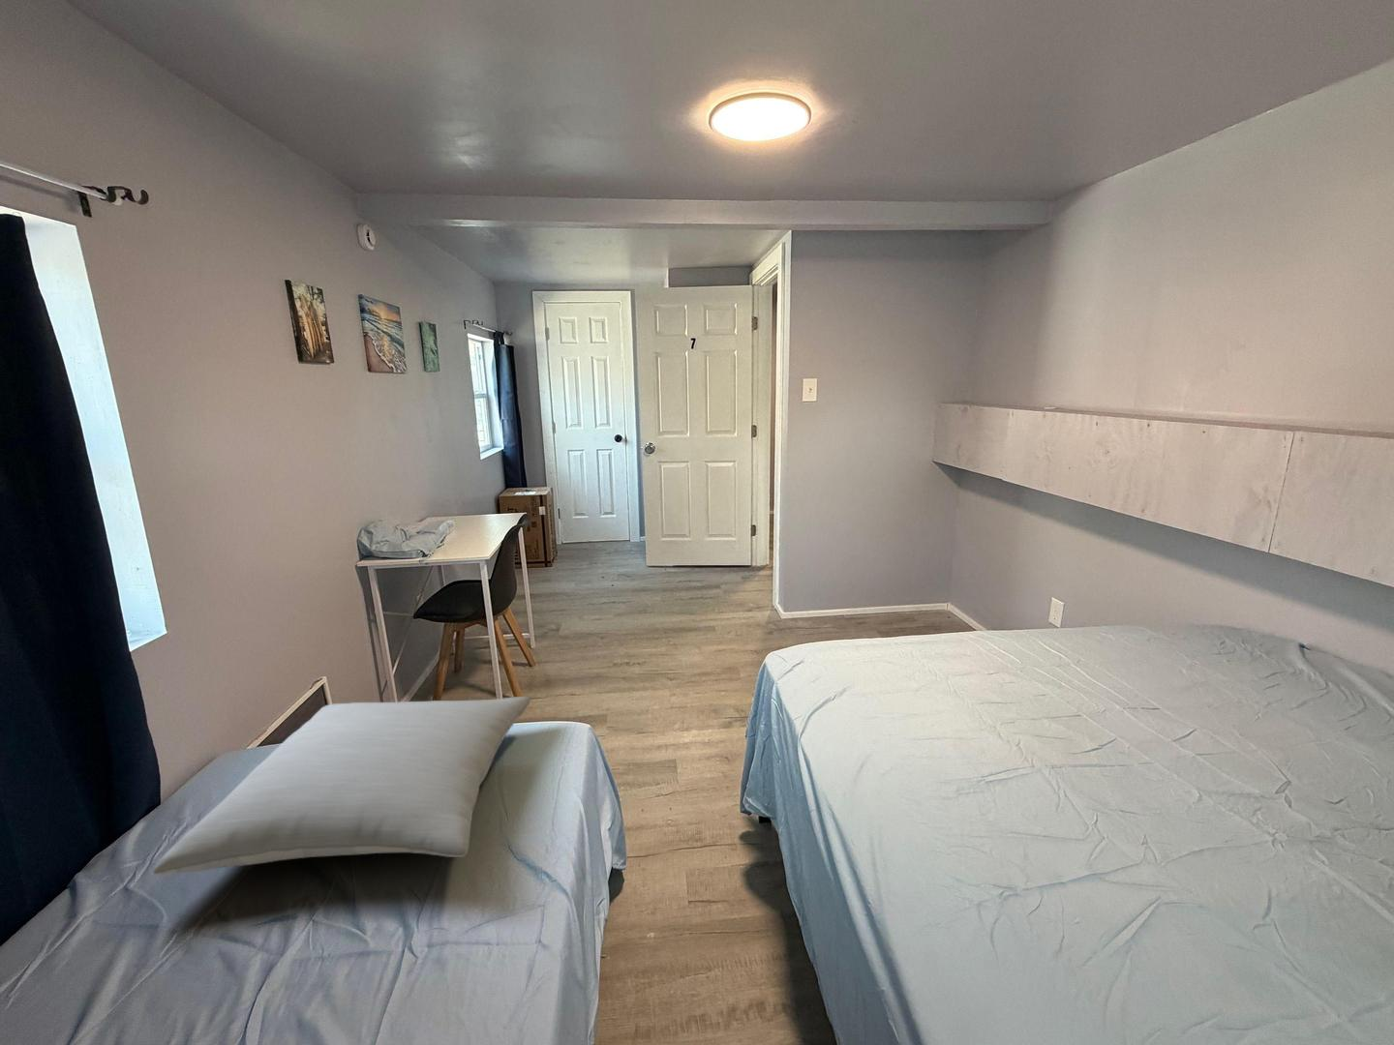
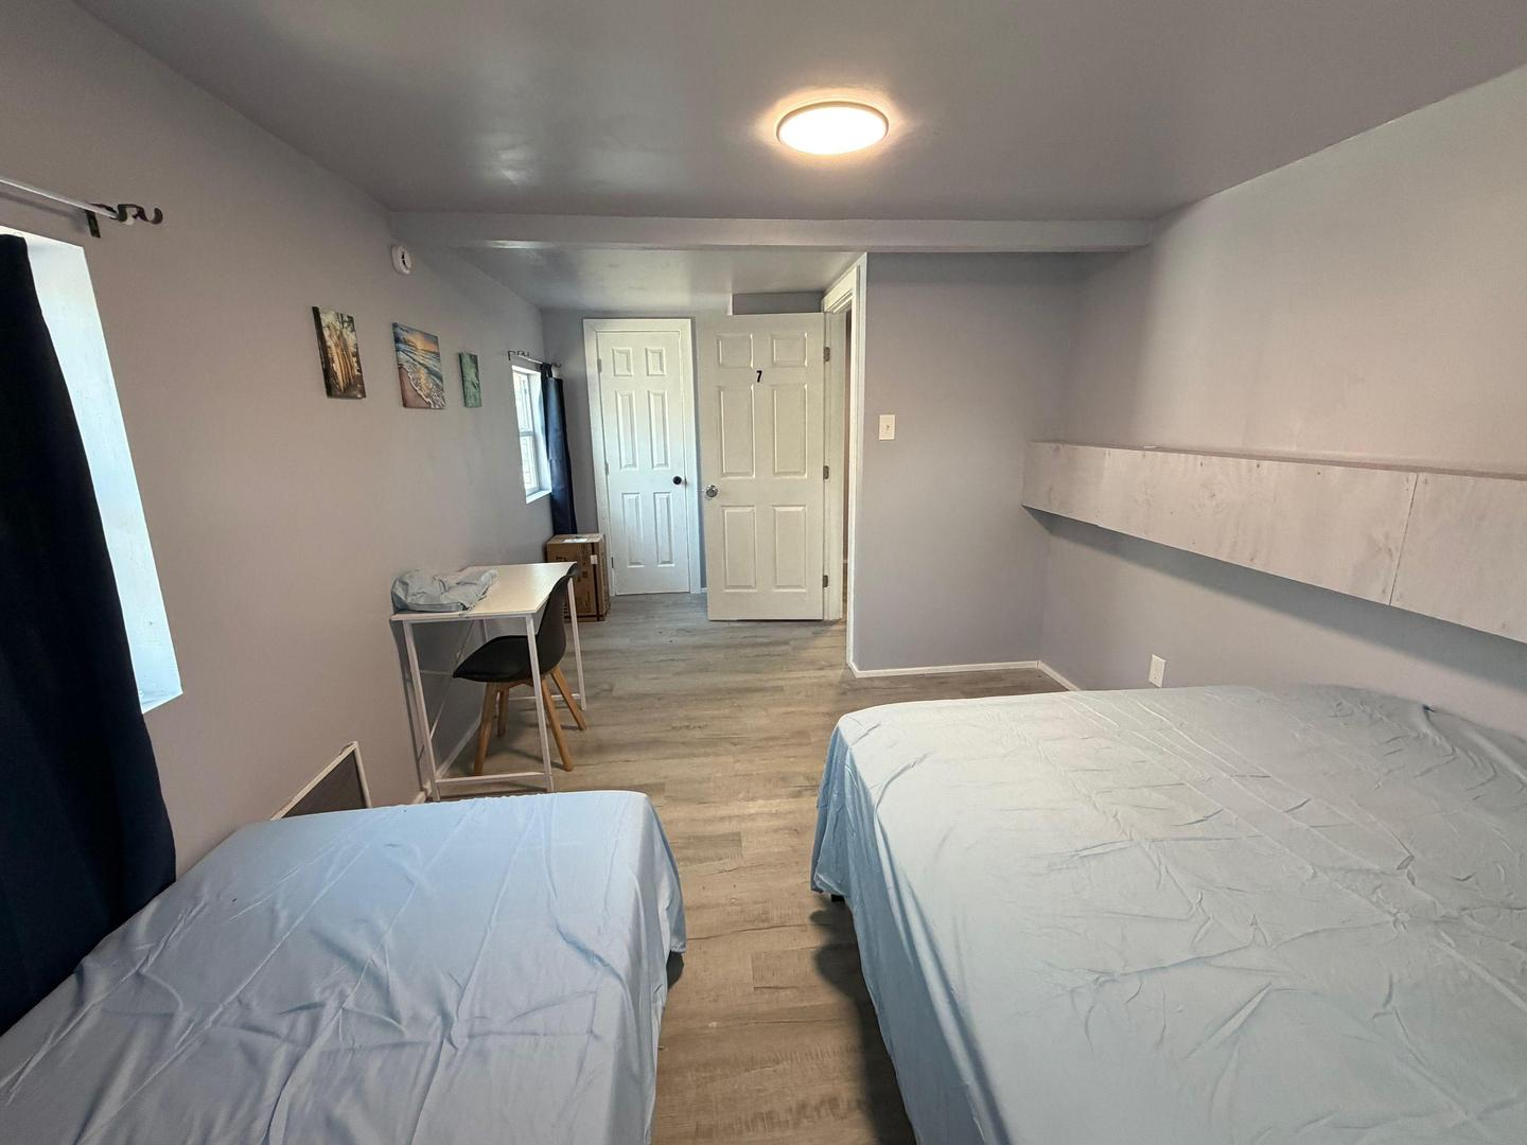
- pillow [153,696,531,877]
